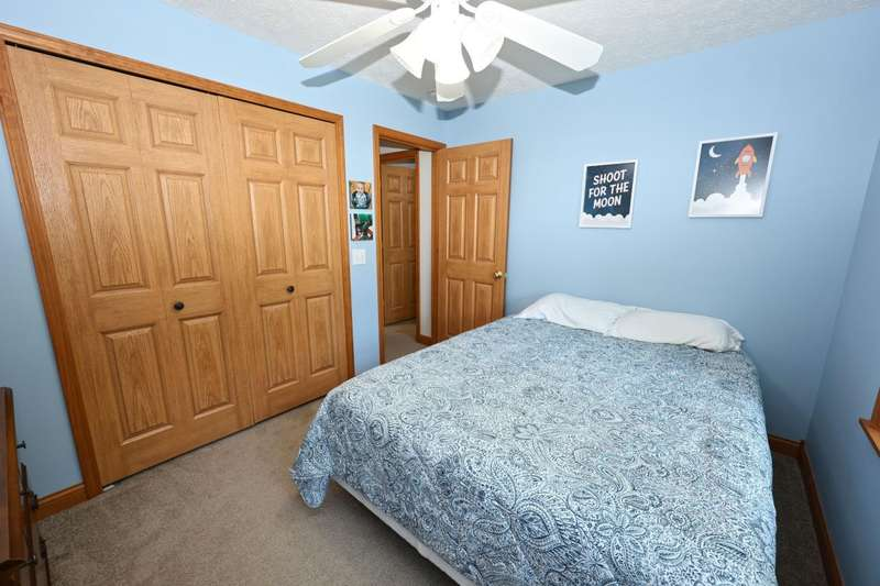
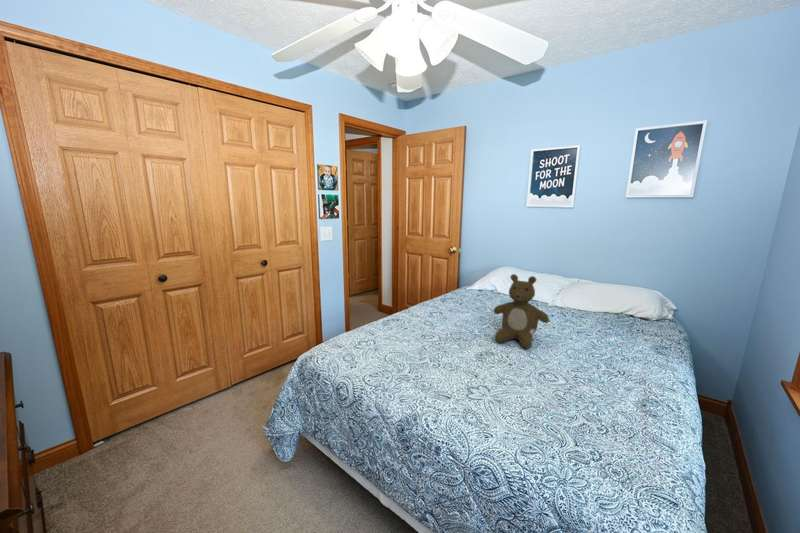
+ teddy bear [493,273,550,350]
